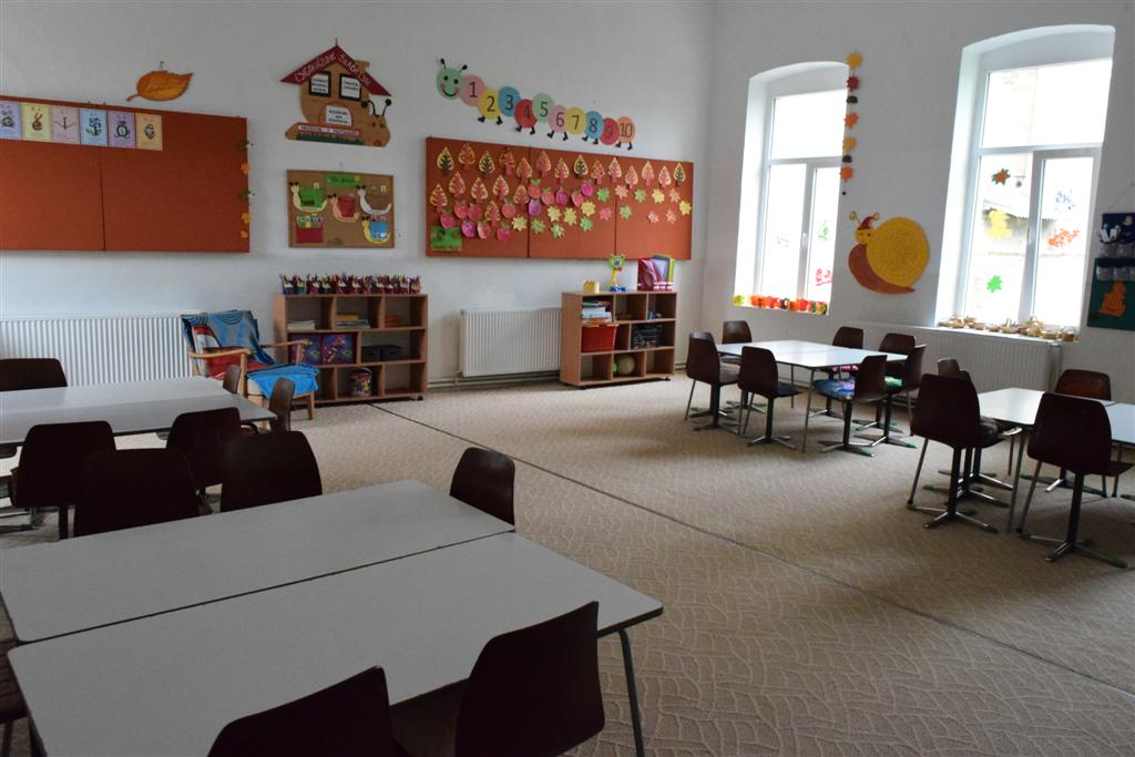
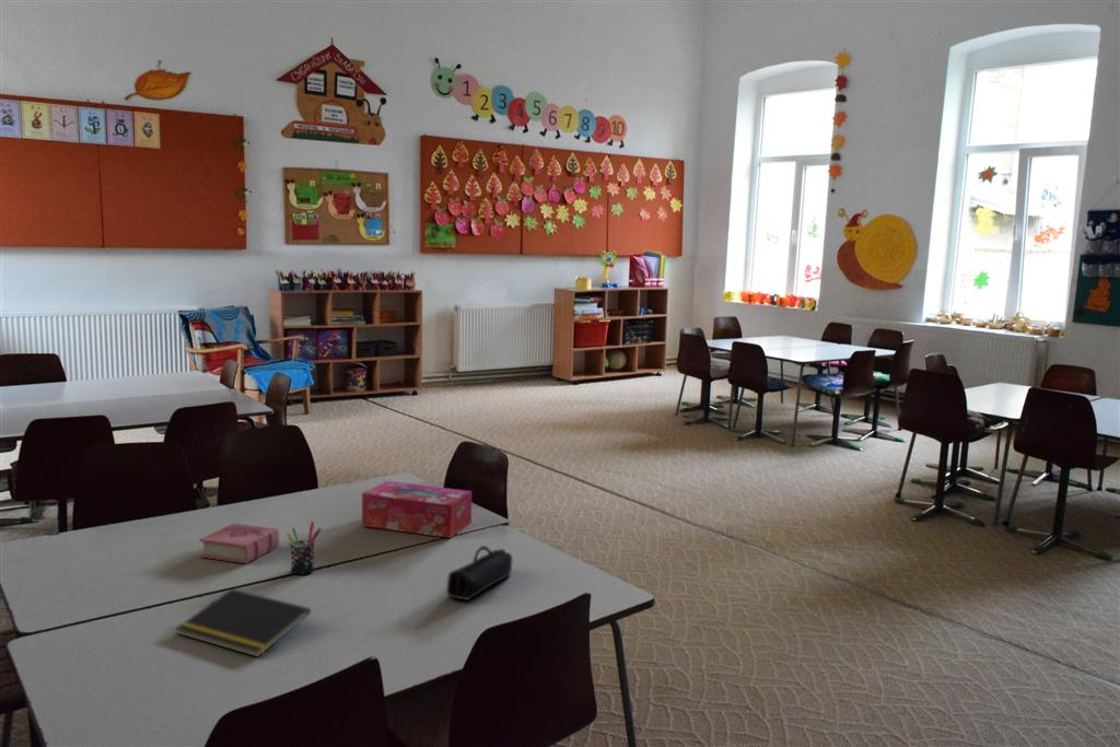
+ pen holder [285,521,323,575]
+ pencil case [445,545,513,602]
+ tissue box [361,480,472,539]
+ book [198,522,280,564]
+ notepad [175,587,312,658]
